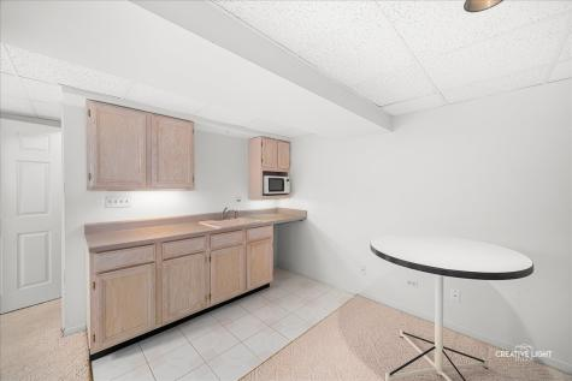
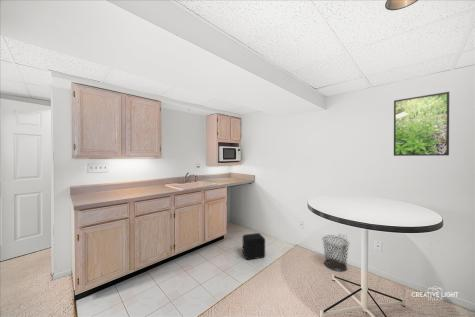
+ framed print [393,91,450,157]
+ waste bin [322,234,350,272]
+ air purifier [242,232,266,261]
